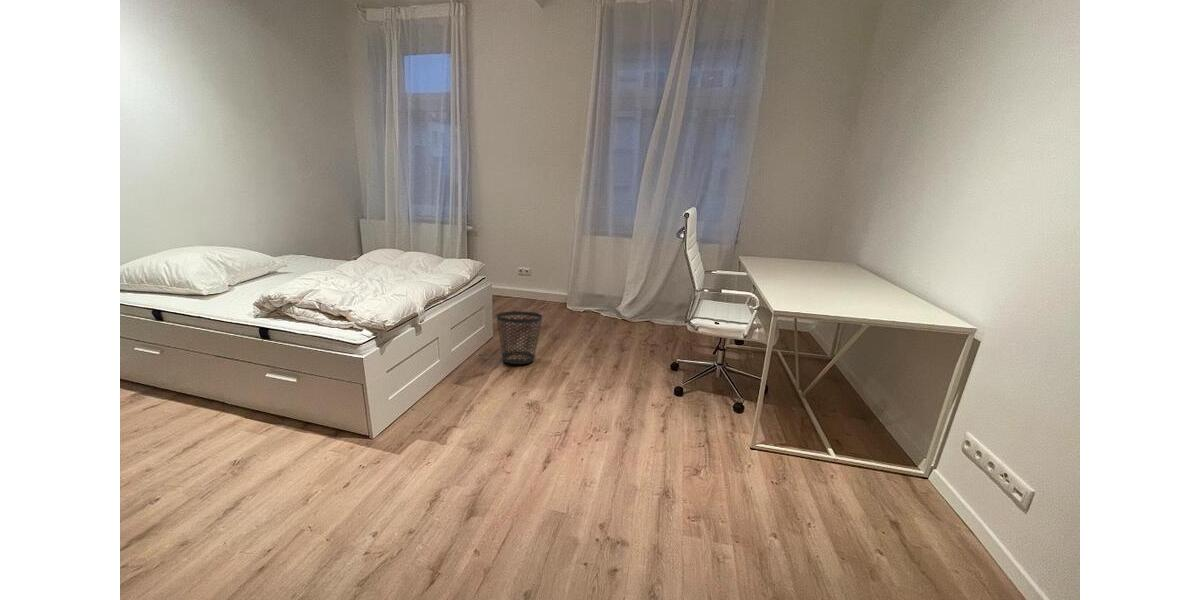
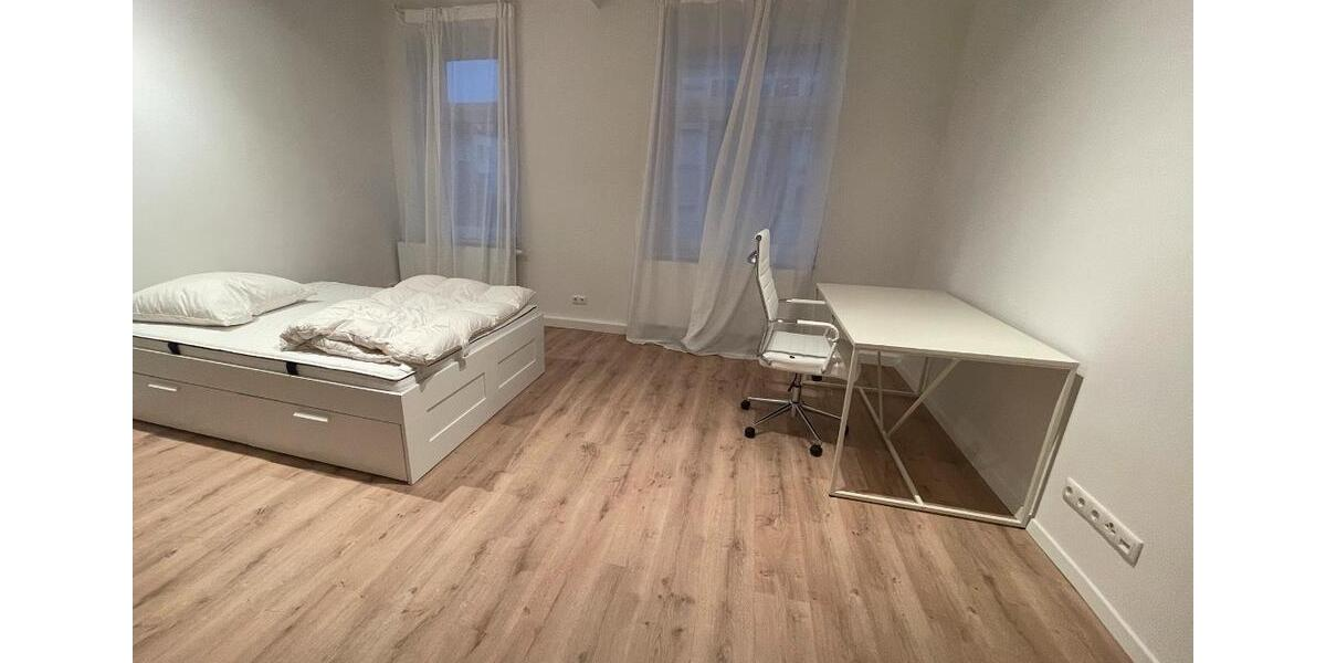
- wastebasket [495,310,543,365]
